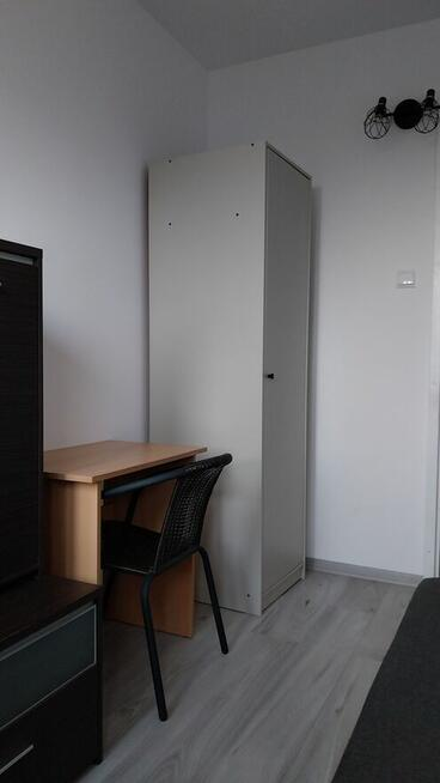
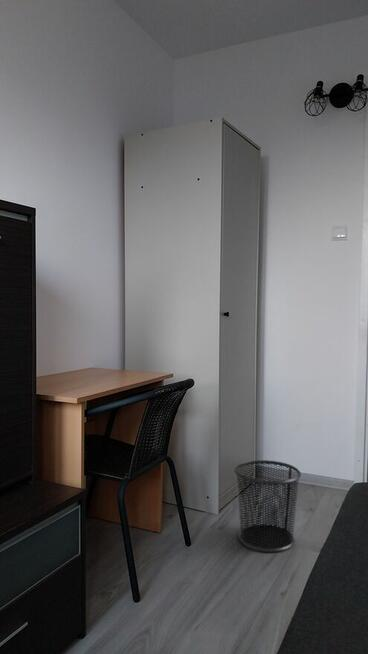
+ waste bin [233,459,302,553]
